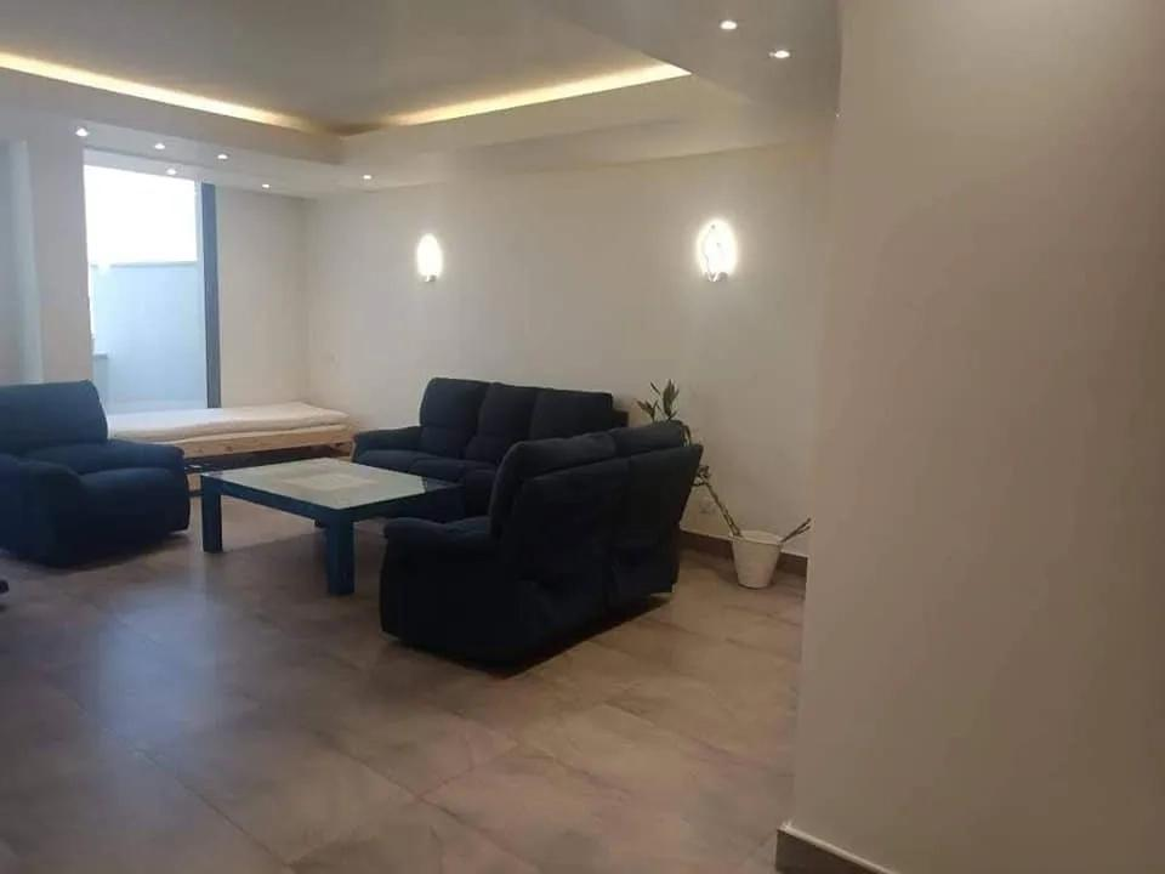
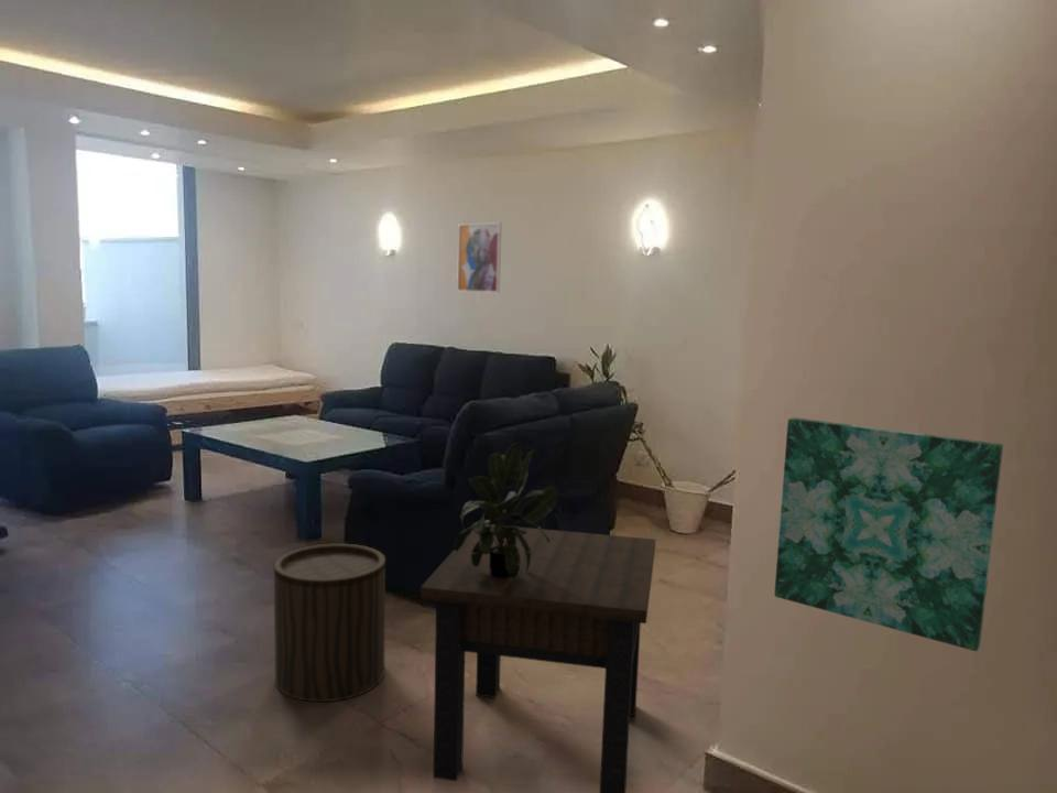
+ wall art [773,416,1004,652]
+ wall art [456,221,503,294]
+ side table [419,523,656,793]
+ potted plant [454,443,560,578]
+ stool [273,542,386,703]
